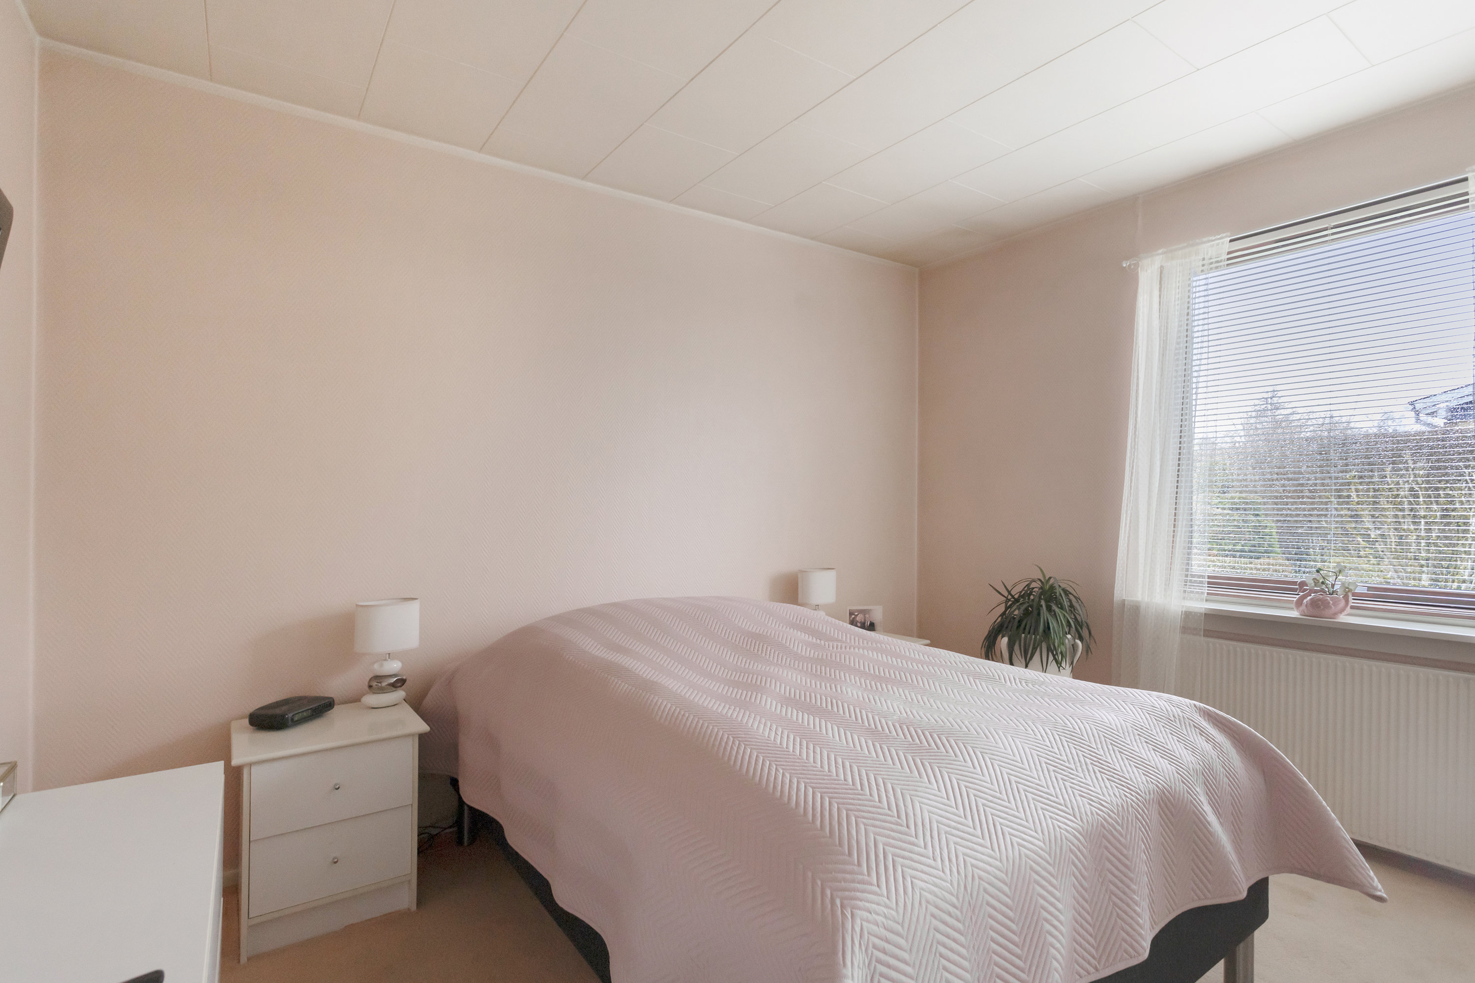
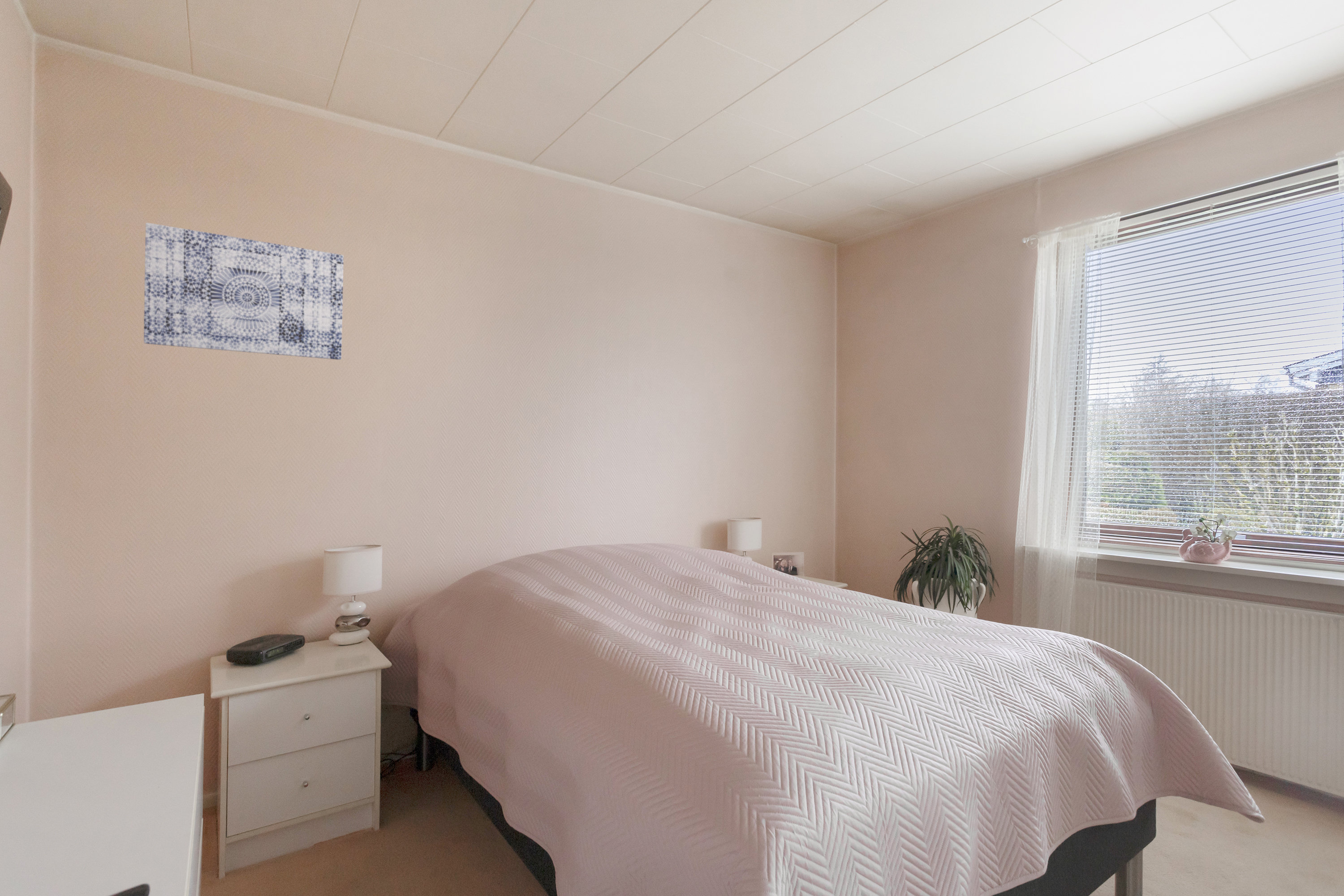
+ wall art [143,222,344,360]
